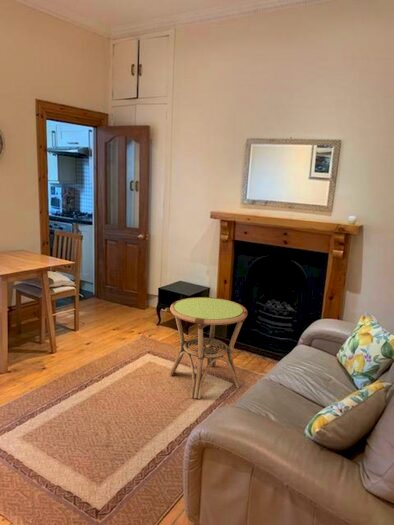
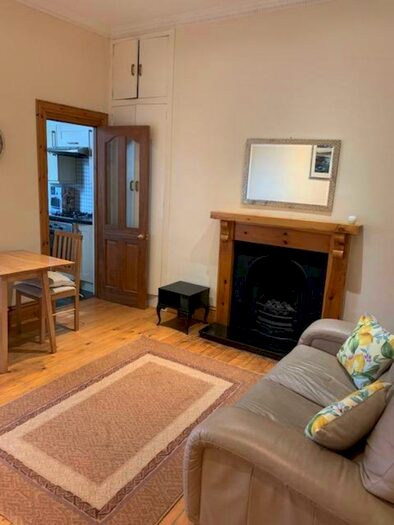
- side table [168,296,249,400]
